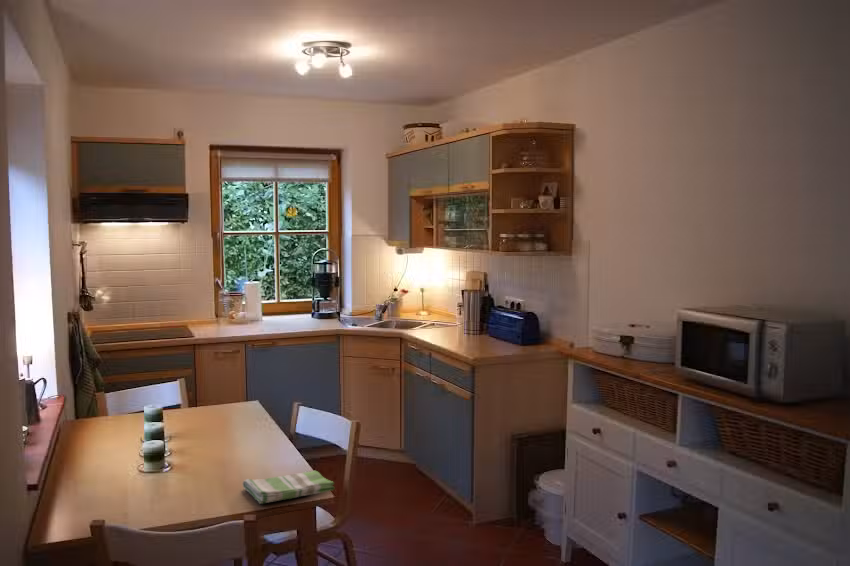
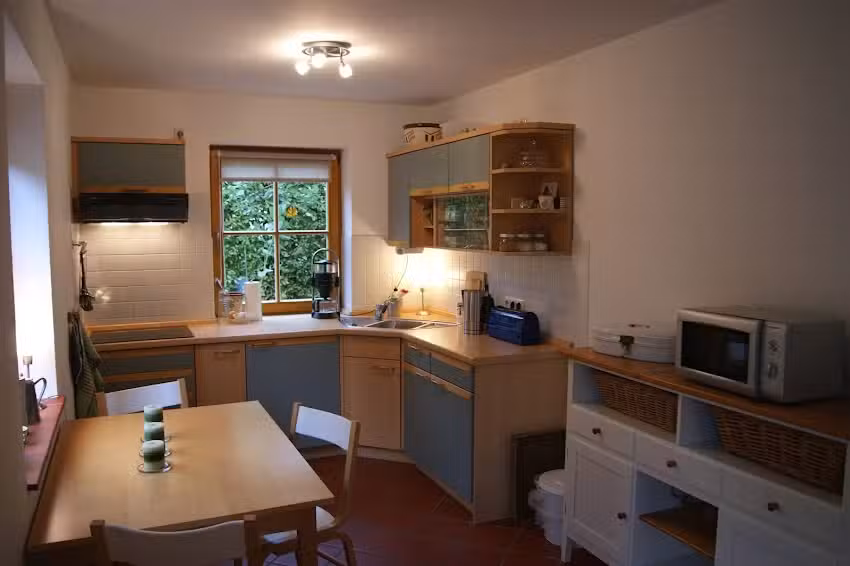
- dish towel [242,470,335,505]
